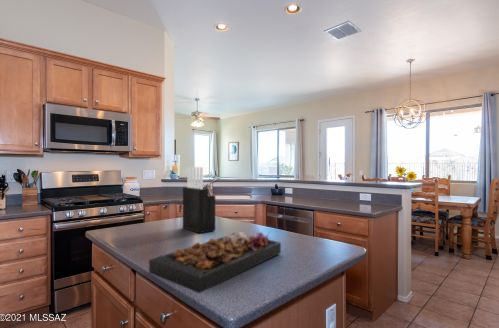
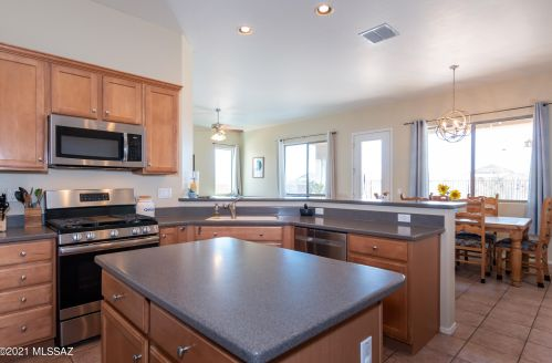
- knife block [182,166,216,234]
- food platter [148,229,282,294]
